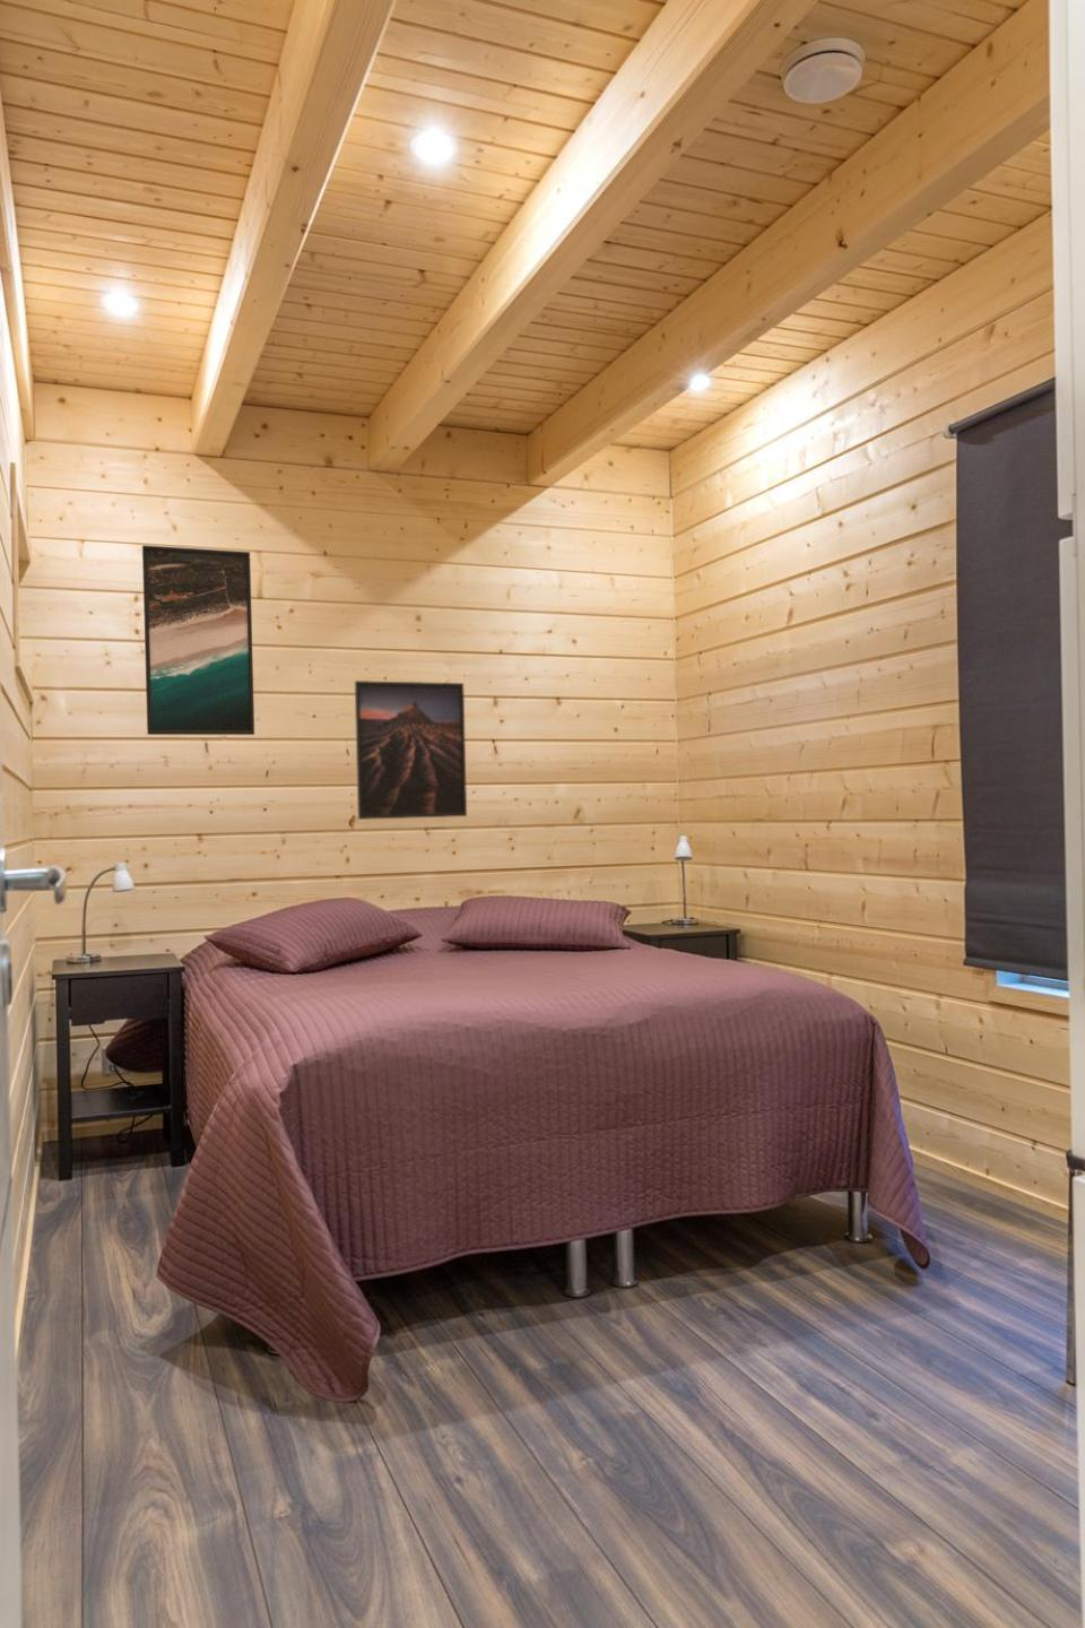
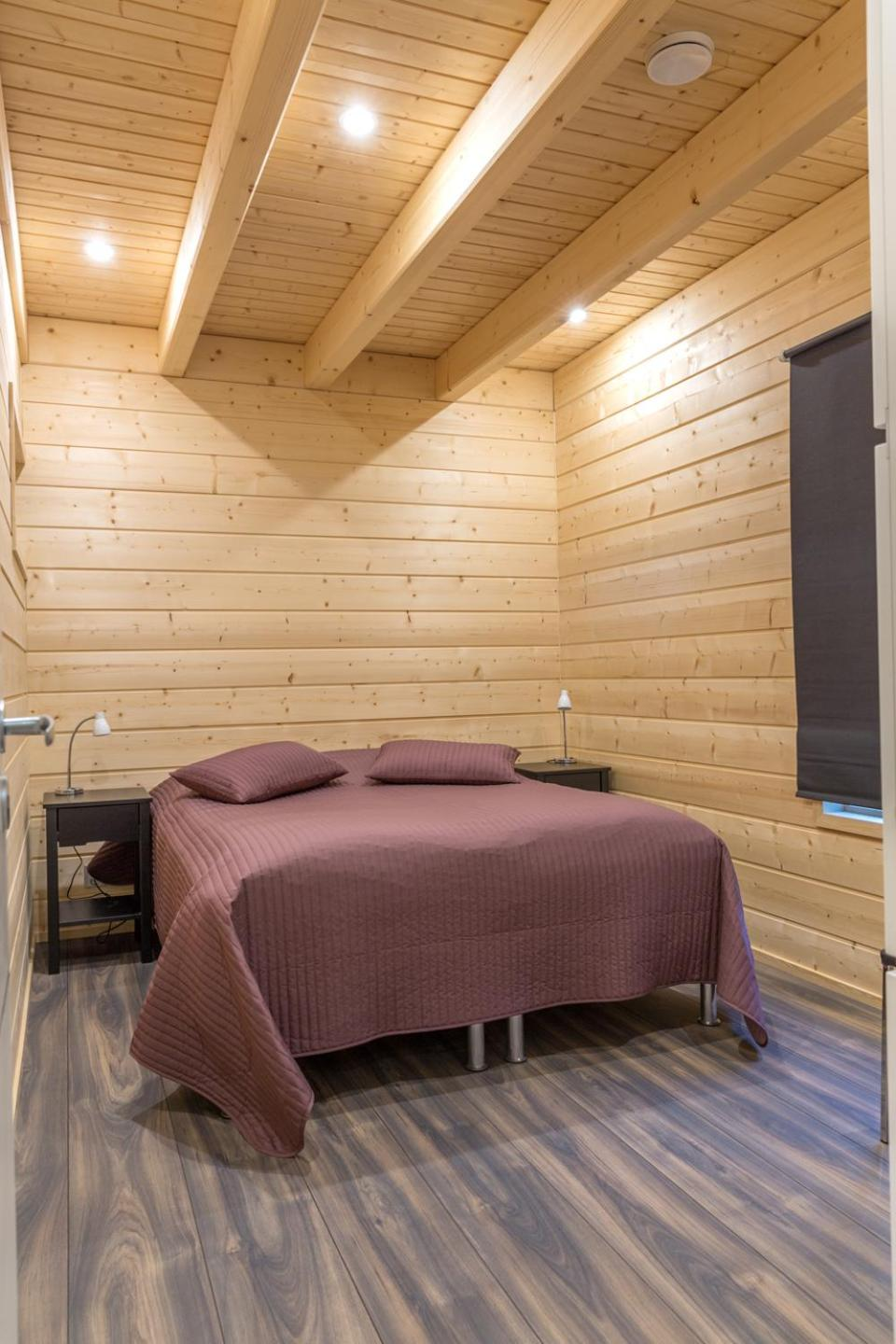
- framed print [354,680,467,821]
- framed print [142,544,256,736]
